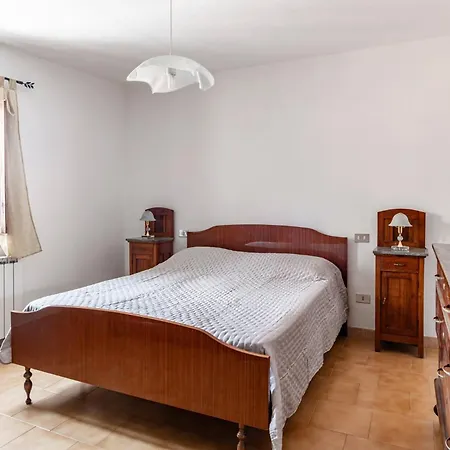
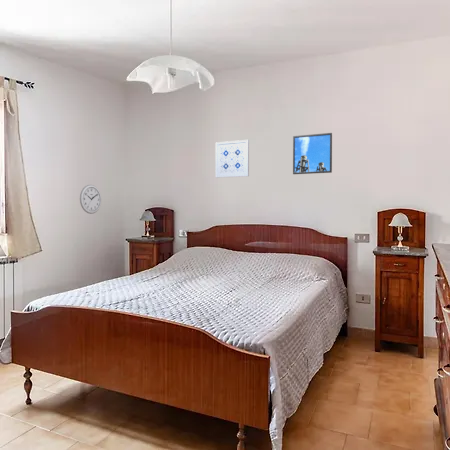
+ wall art [215,139,250,179]
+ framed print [292,132,333,175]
+ wall clock [79,184,102,215]
